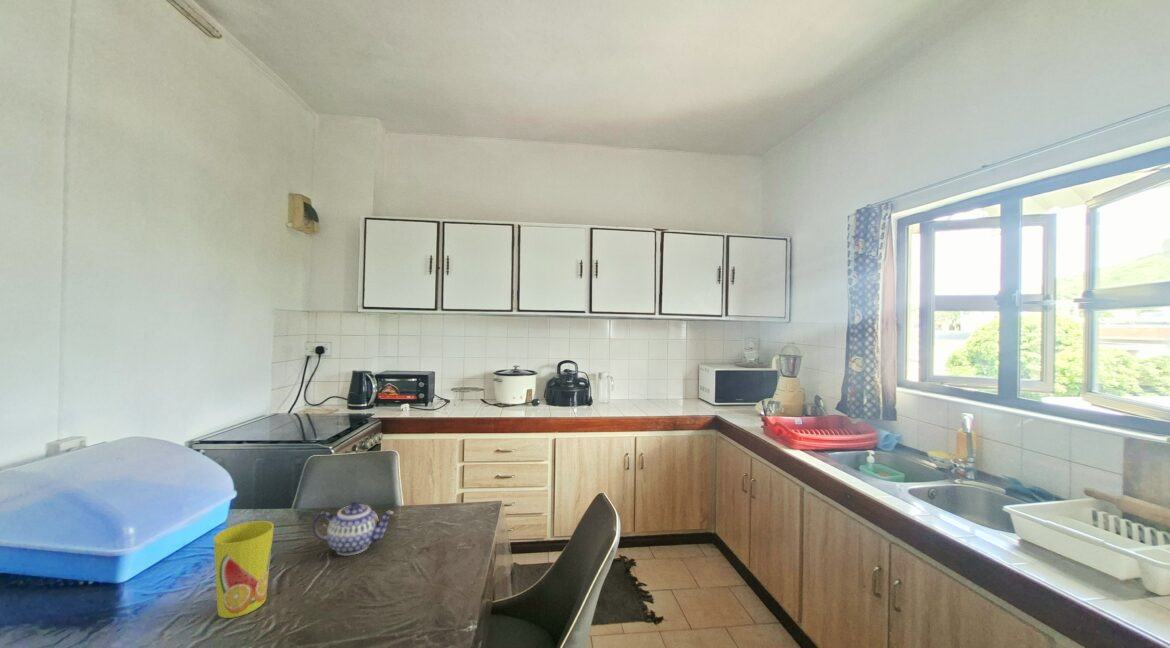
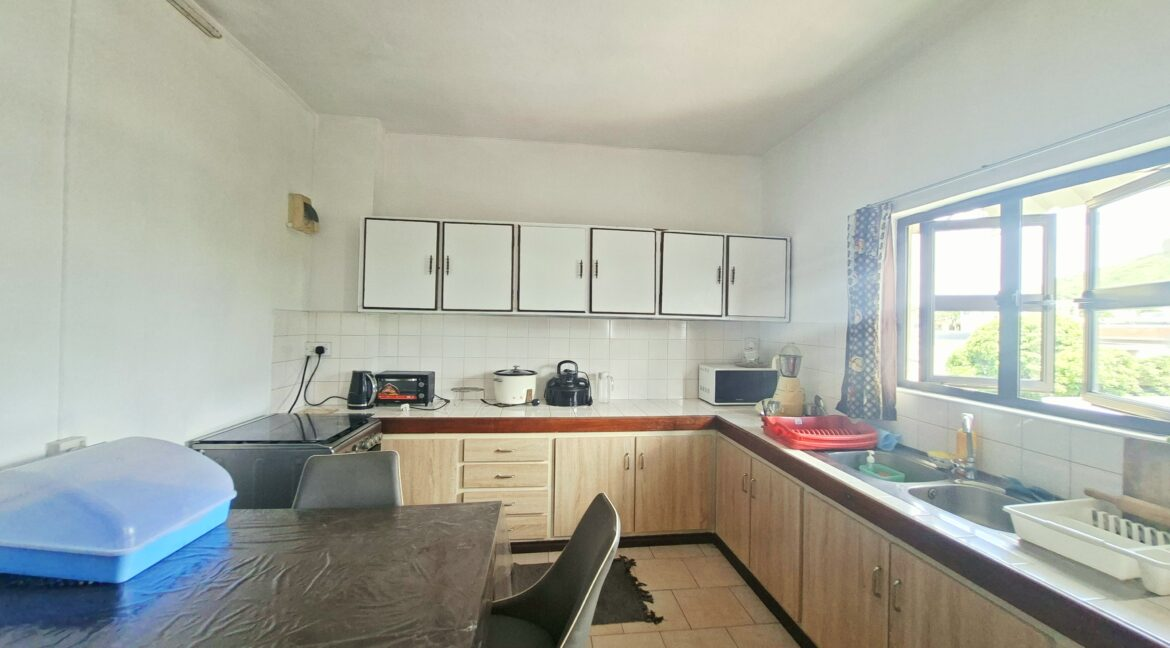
- teapot [312,501,395,556]
- cup [213,520,275,619]
